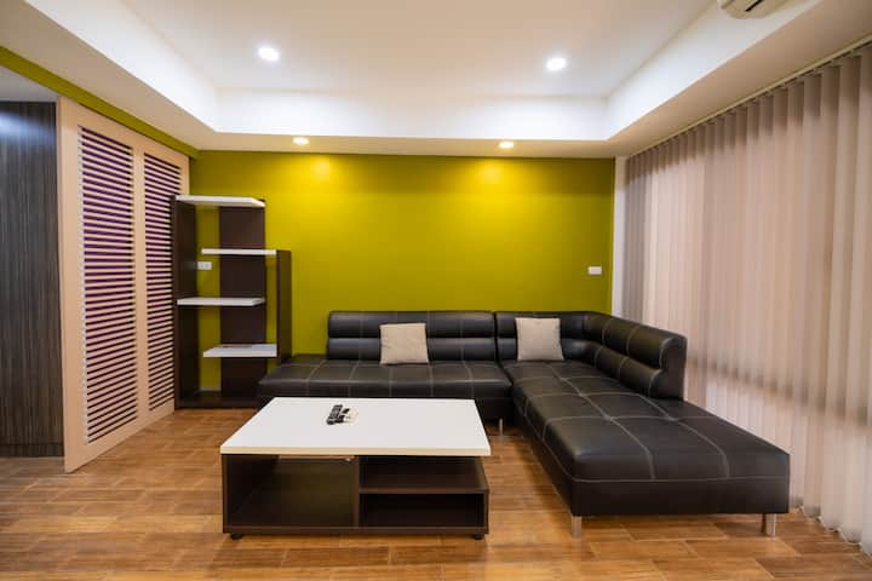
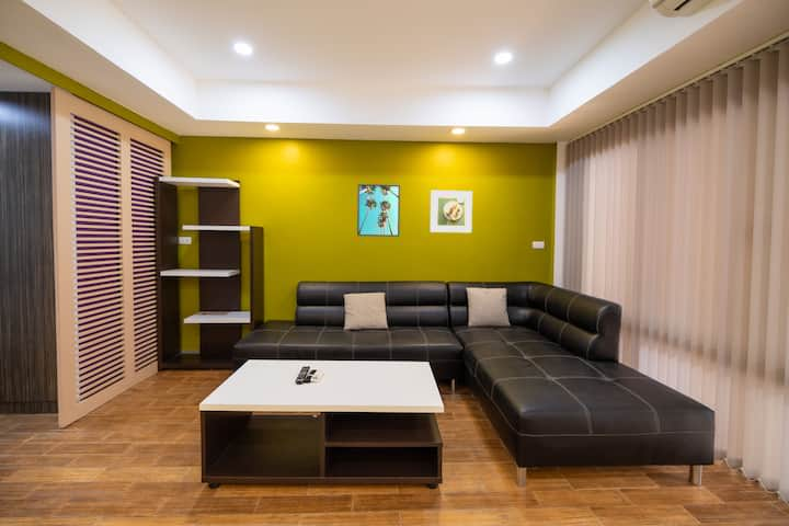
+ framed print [356,183,401,238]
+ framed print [430,190,473,233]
